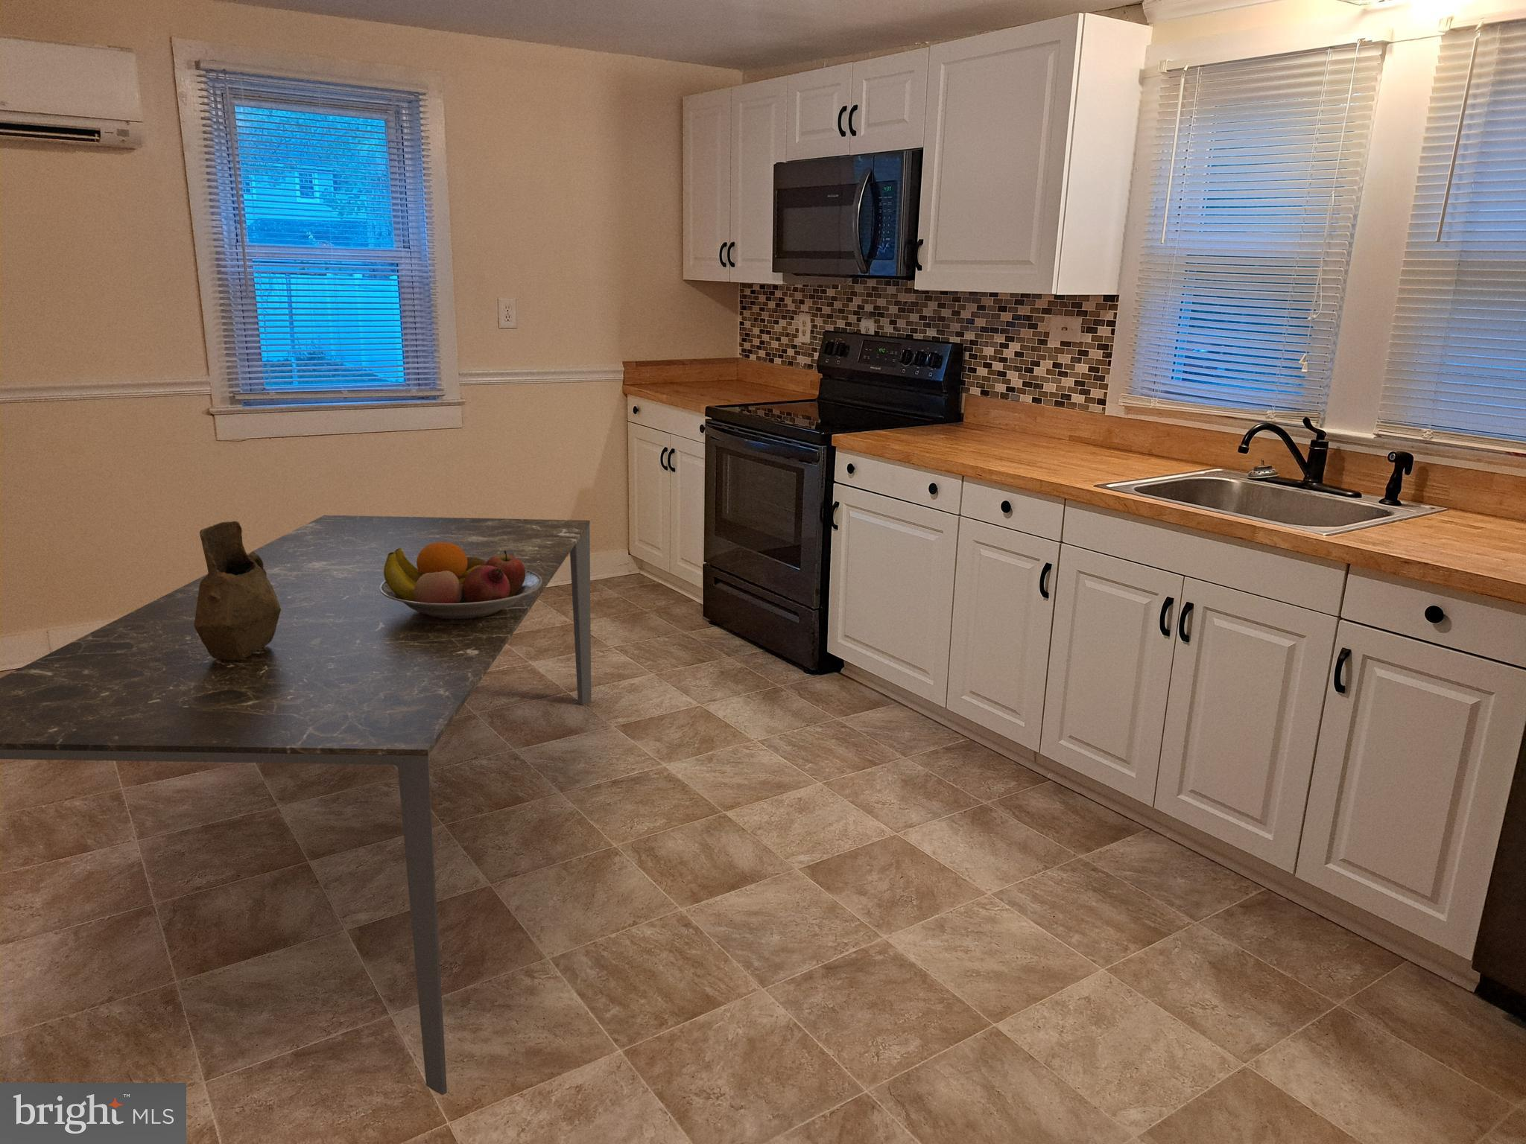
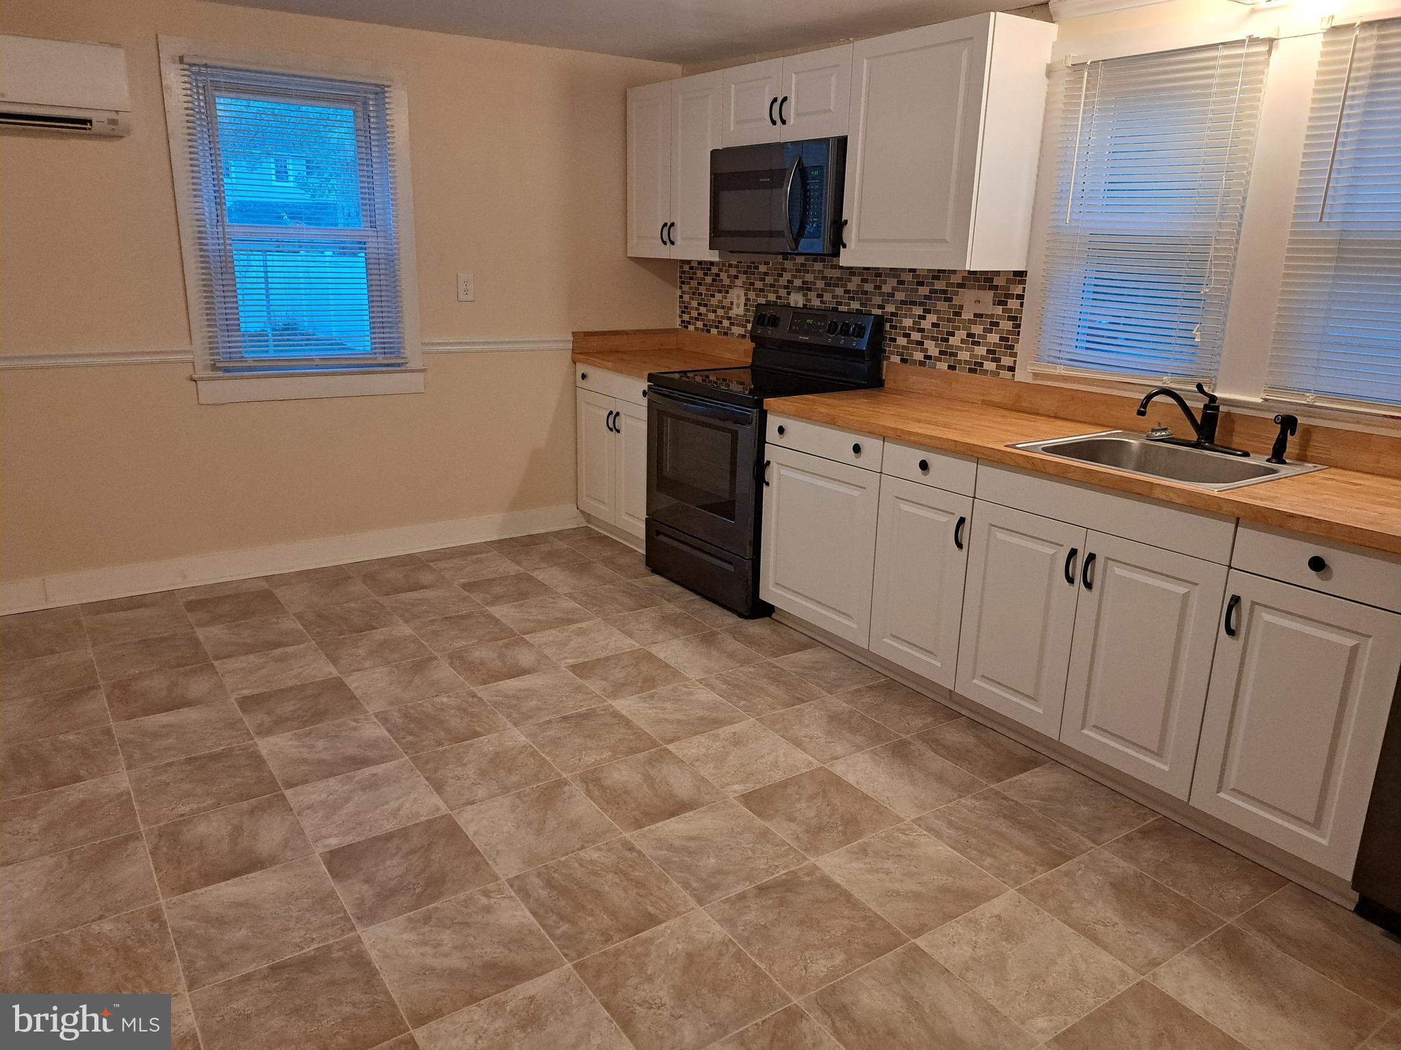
- dining table [0,514,591,1096]
- pitcher [193,520,281,661]
- fruit bowl [380,542,542,620]
